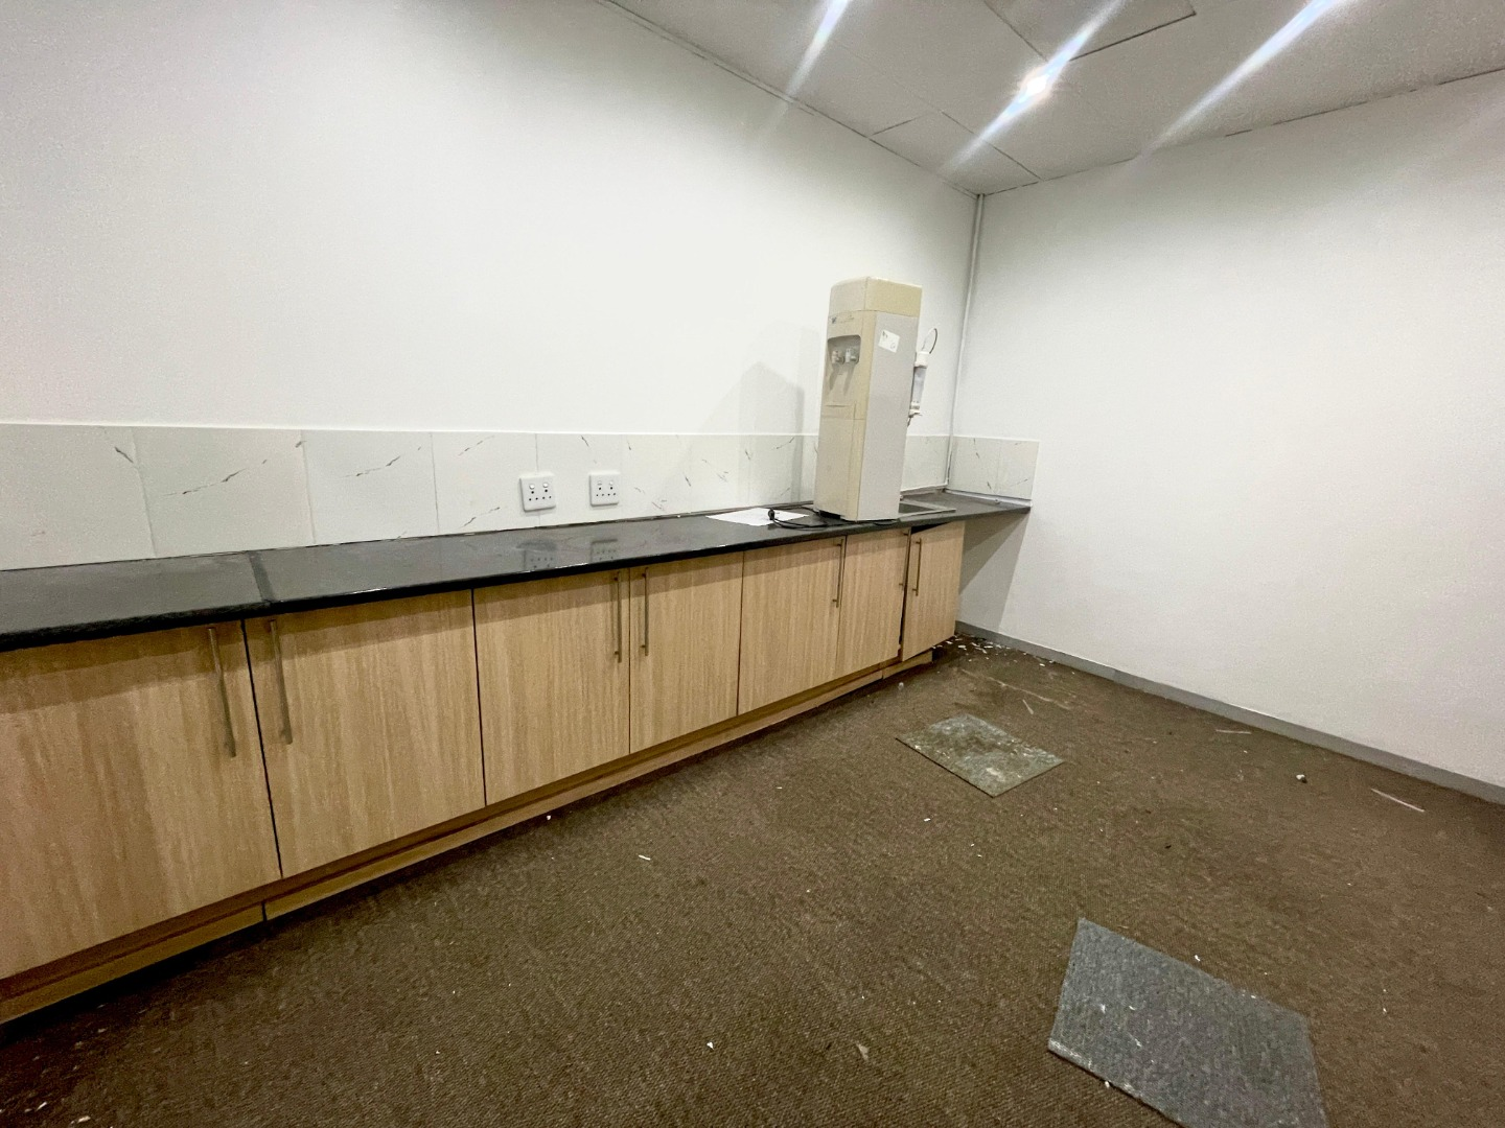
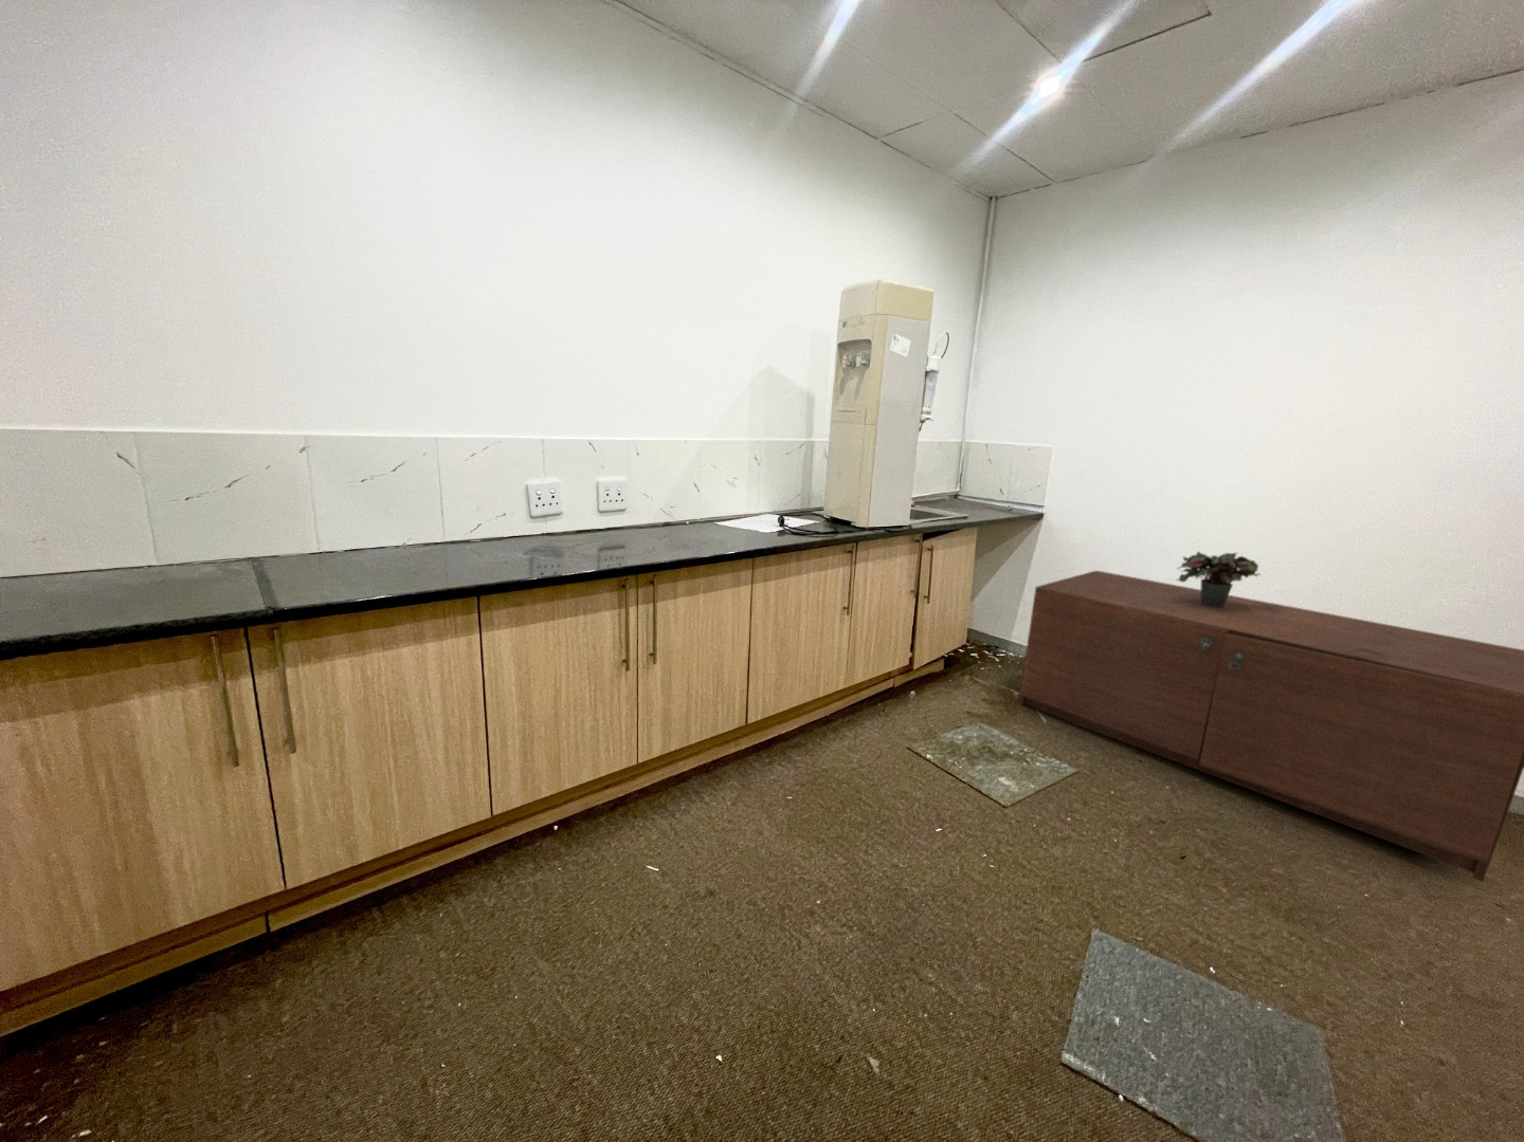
+ storage trunk [1018,570,1524,883]
+ potted plant [1175,549,1261,608]
